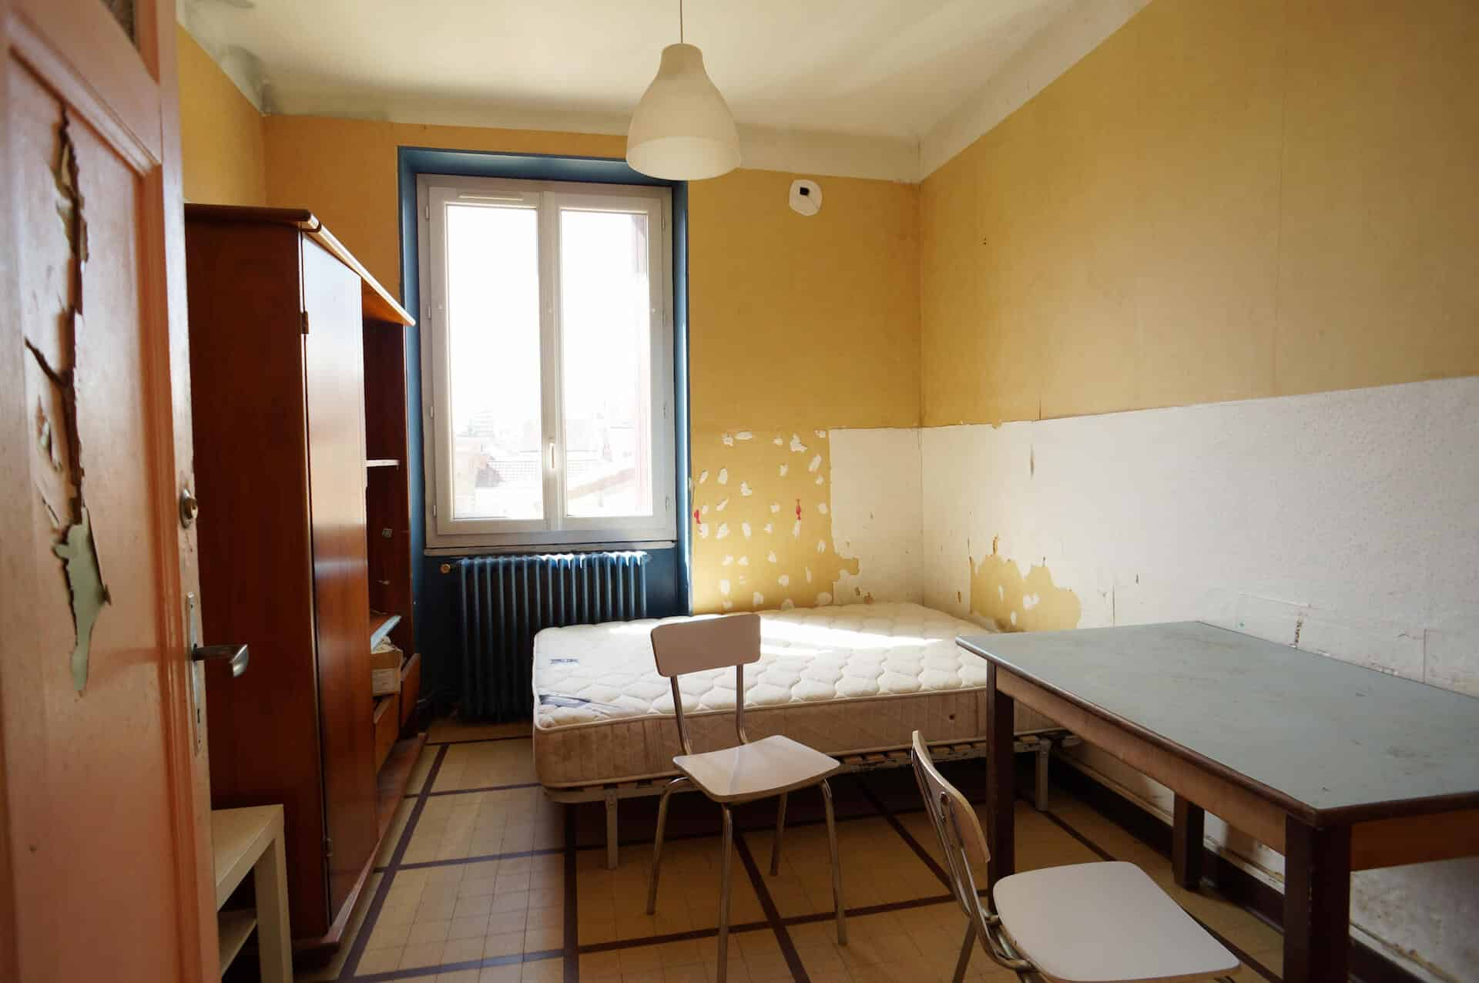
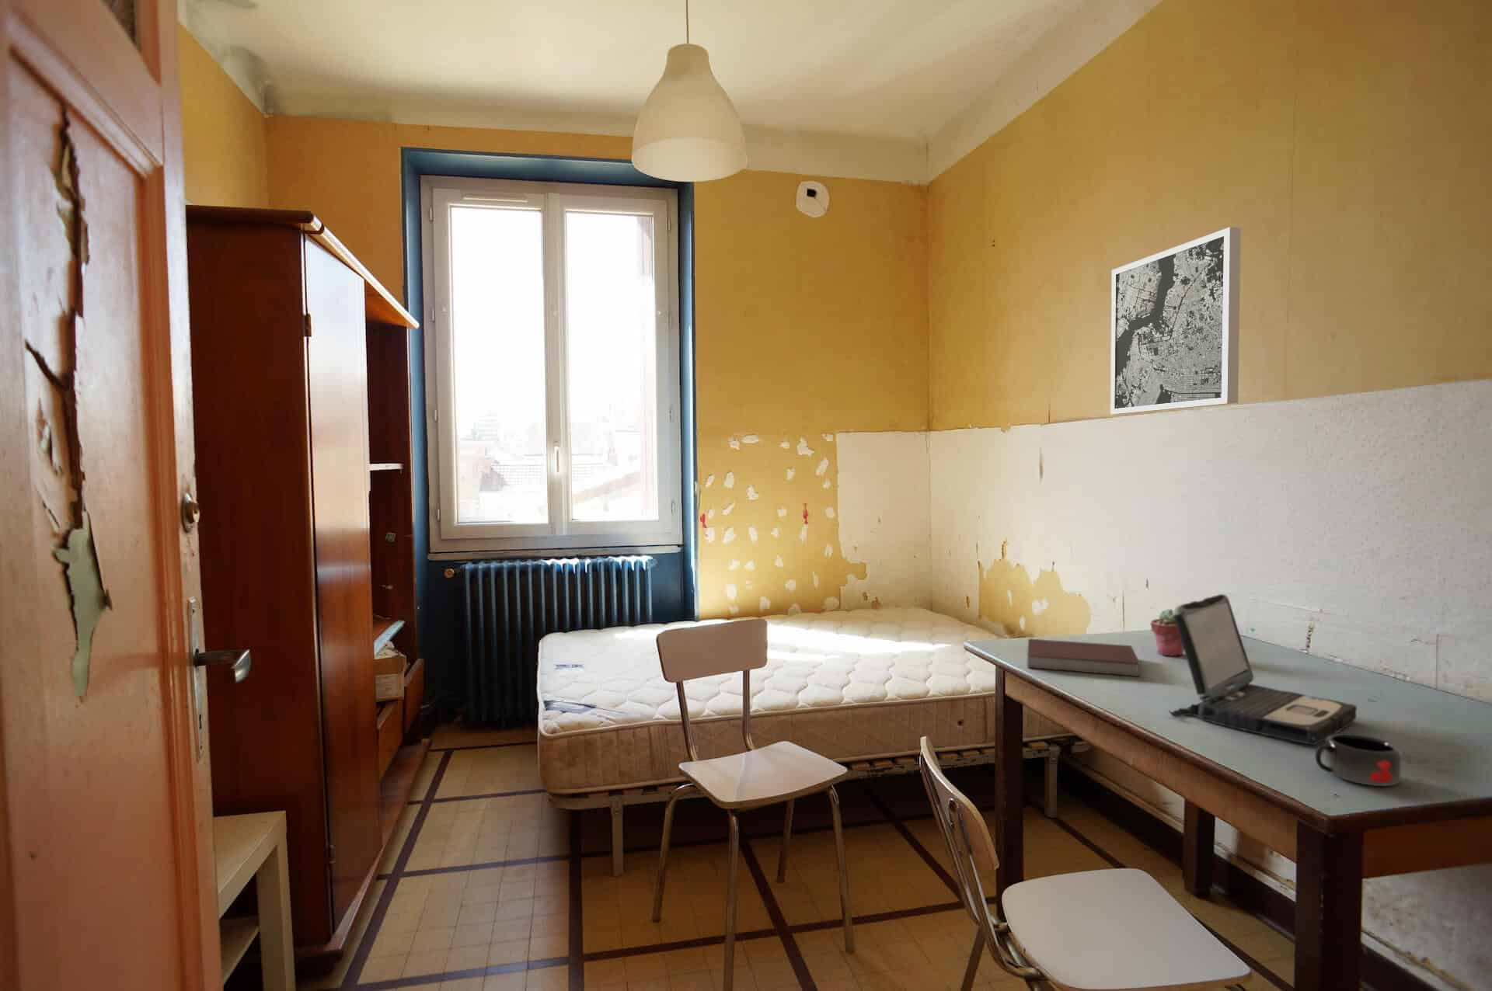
+ notebook [1026,638,1141,677]
+ mug [1314,732,1402,786]
+ laptop [1168,593,1358,745]
+ wall art [1110,226,1242,415]
+ potted succulent [1149,608,1184,656]
